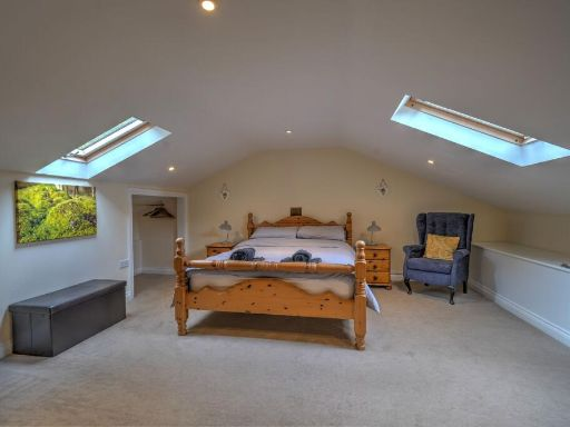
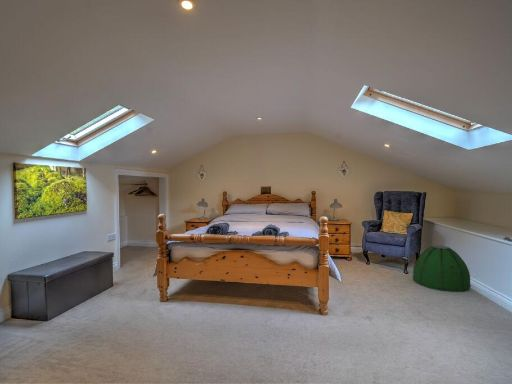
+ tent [412,244,472,293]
